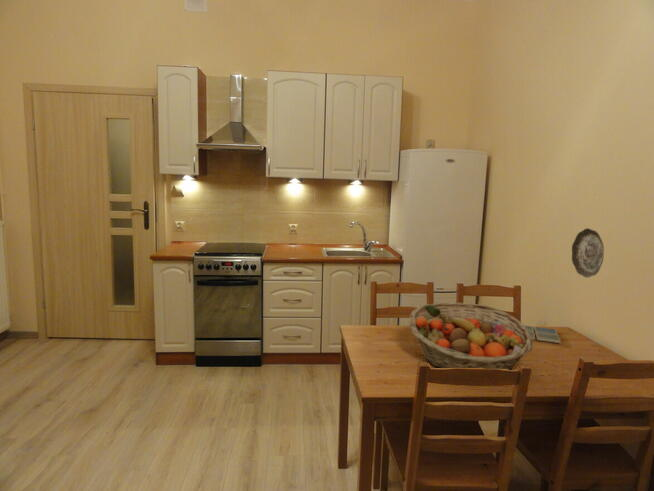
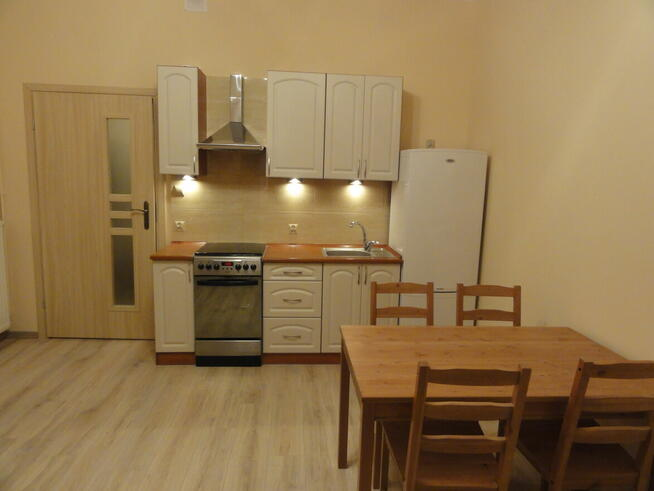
- decorative plate [571,227,605,279]
- drink coaster [520,325,562,344]
- fruit basket [408,302,534,371]
